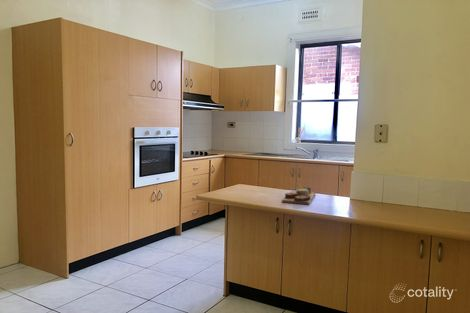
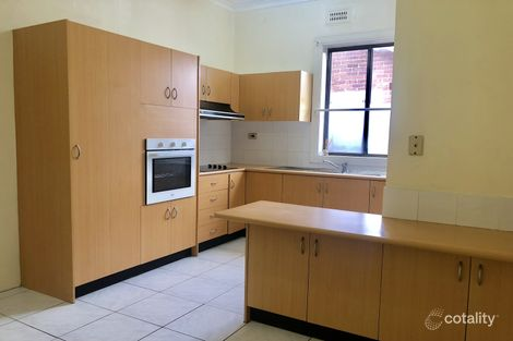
- cutting board [281,186,317,206]
